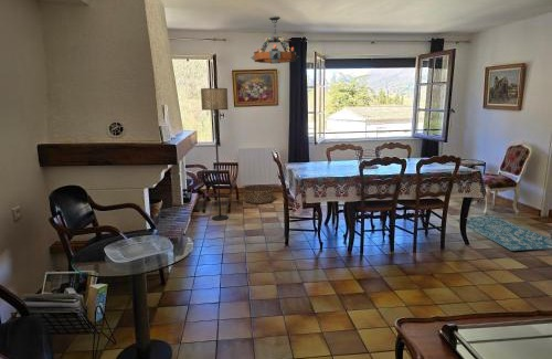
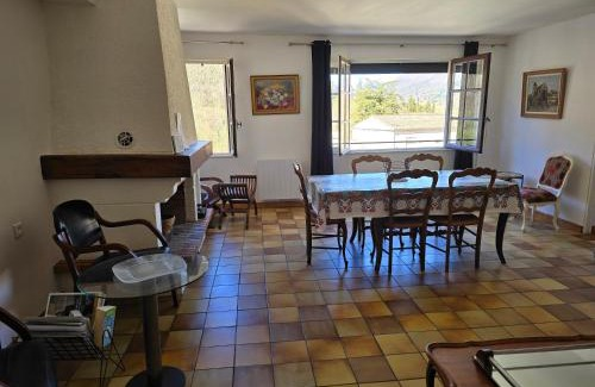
- basket [243,183,275,204]
- rug [454,213,552,252]
- floor lamp [200,87,230,221]
- chandelier [250,15,300,65]
